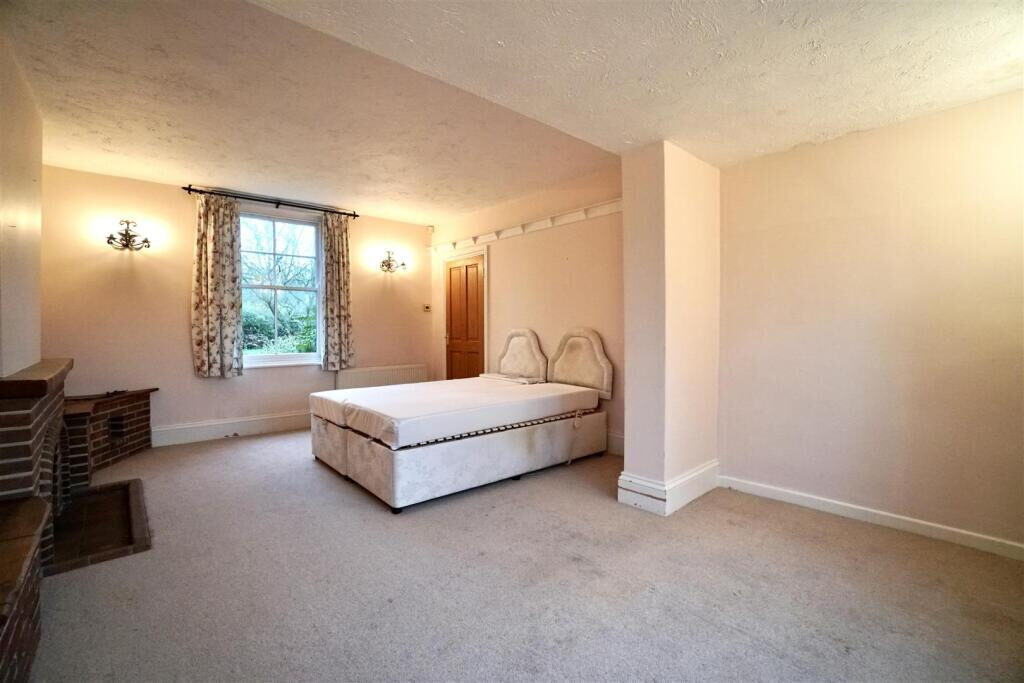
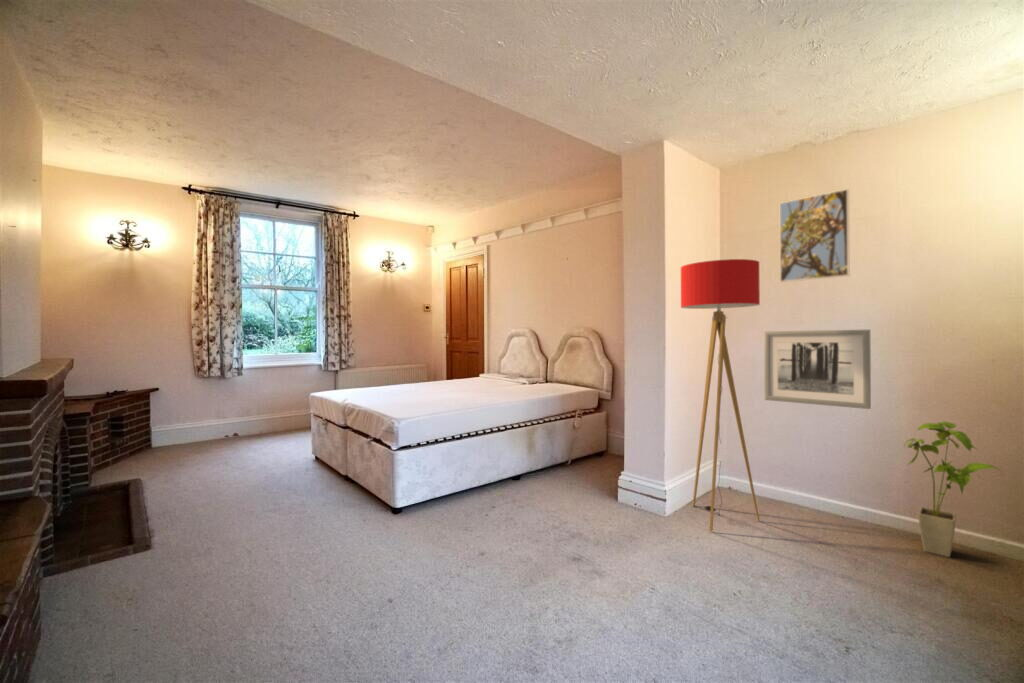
+ house plant [903,420,1004,558]
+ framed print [779,188,850,283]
+ wall art [763,329,872,410]
+ floor lamp [680,258,761,532]
